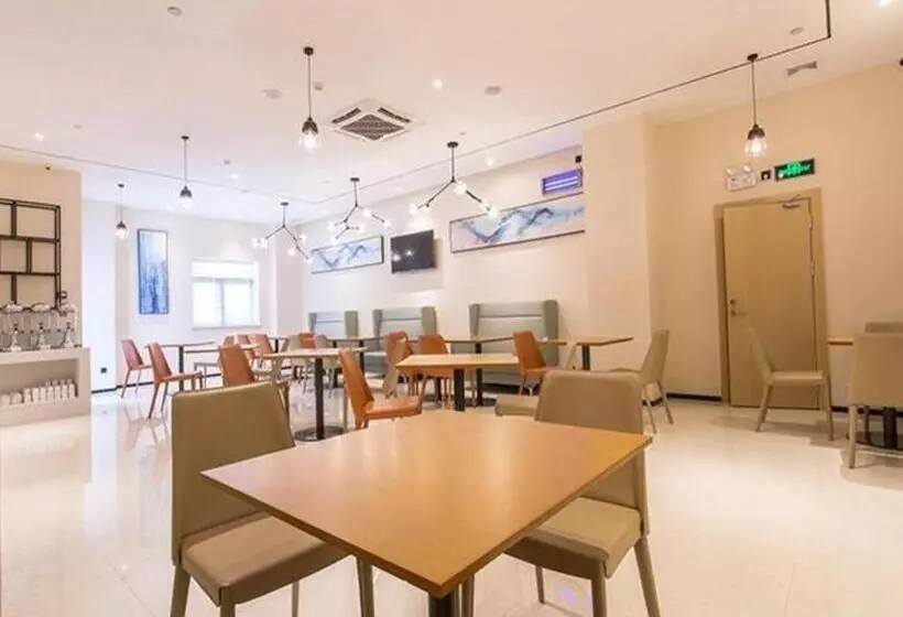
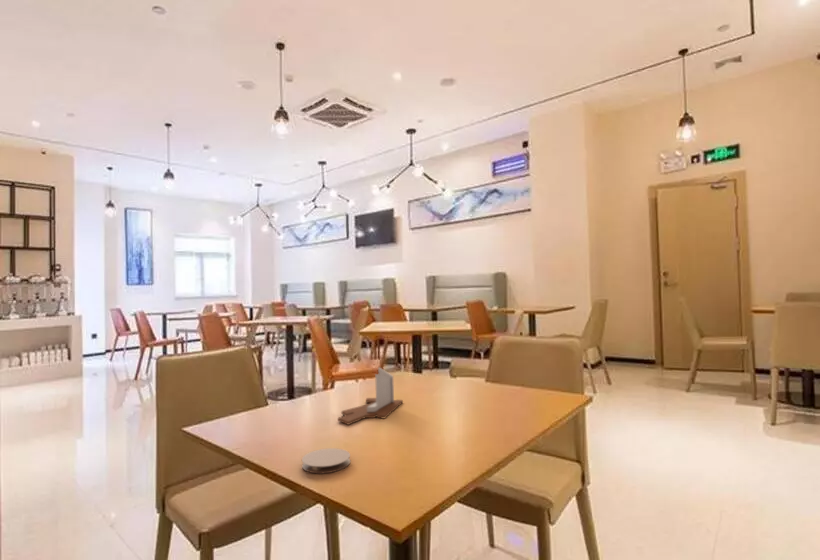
+ coaster [301,447,351,474]
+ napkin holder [337,366,404,426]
